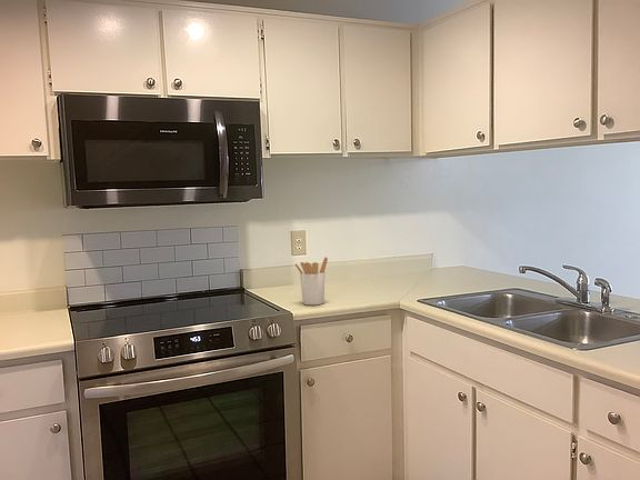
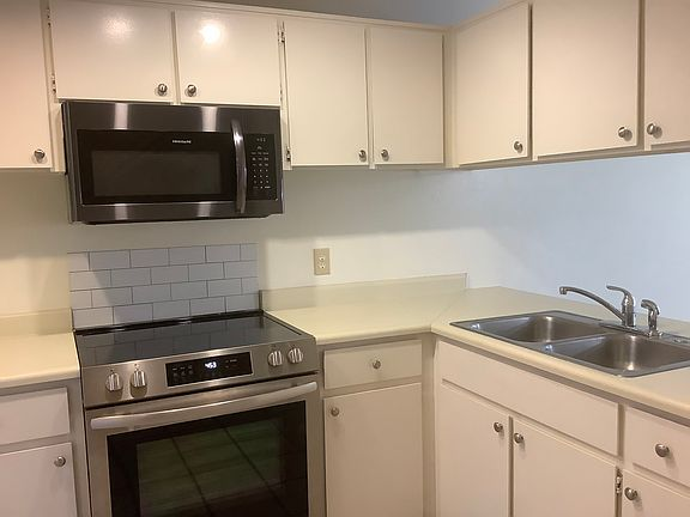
- utensil holder [294,256,329,306]
